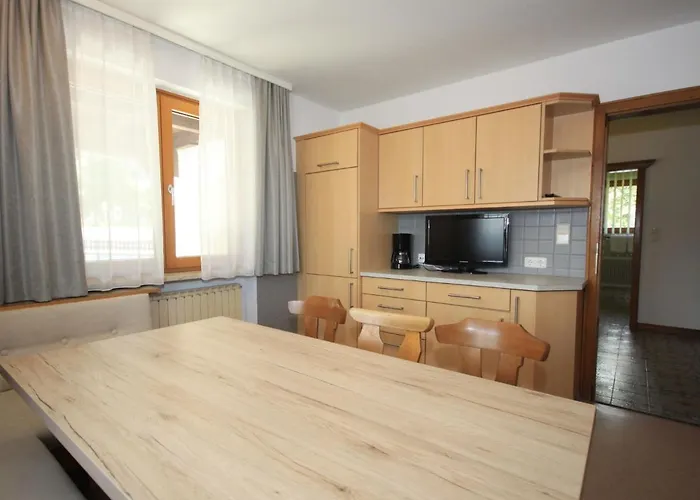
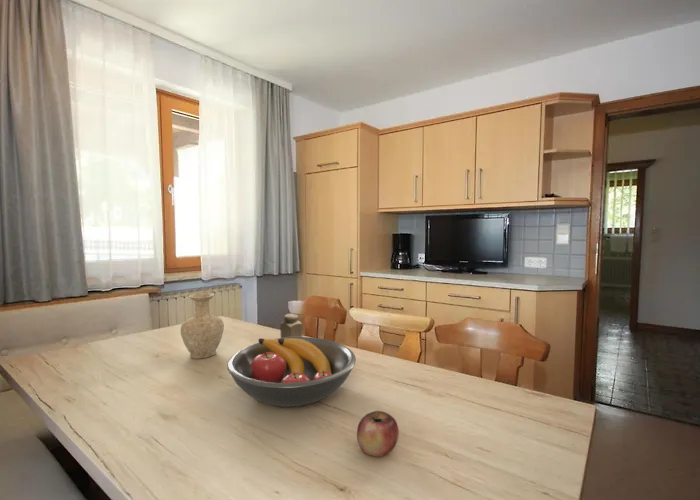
+ fruit bowl [226,336,357,408]
+ apple [356,410,400,458]
+ salt shaker [279,313,303,338]
+ vase [180,292,225,360]
